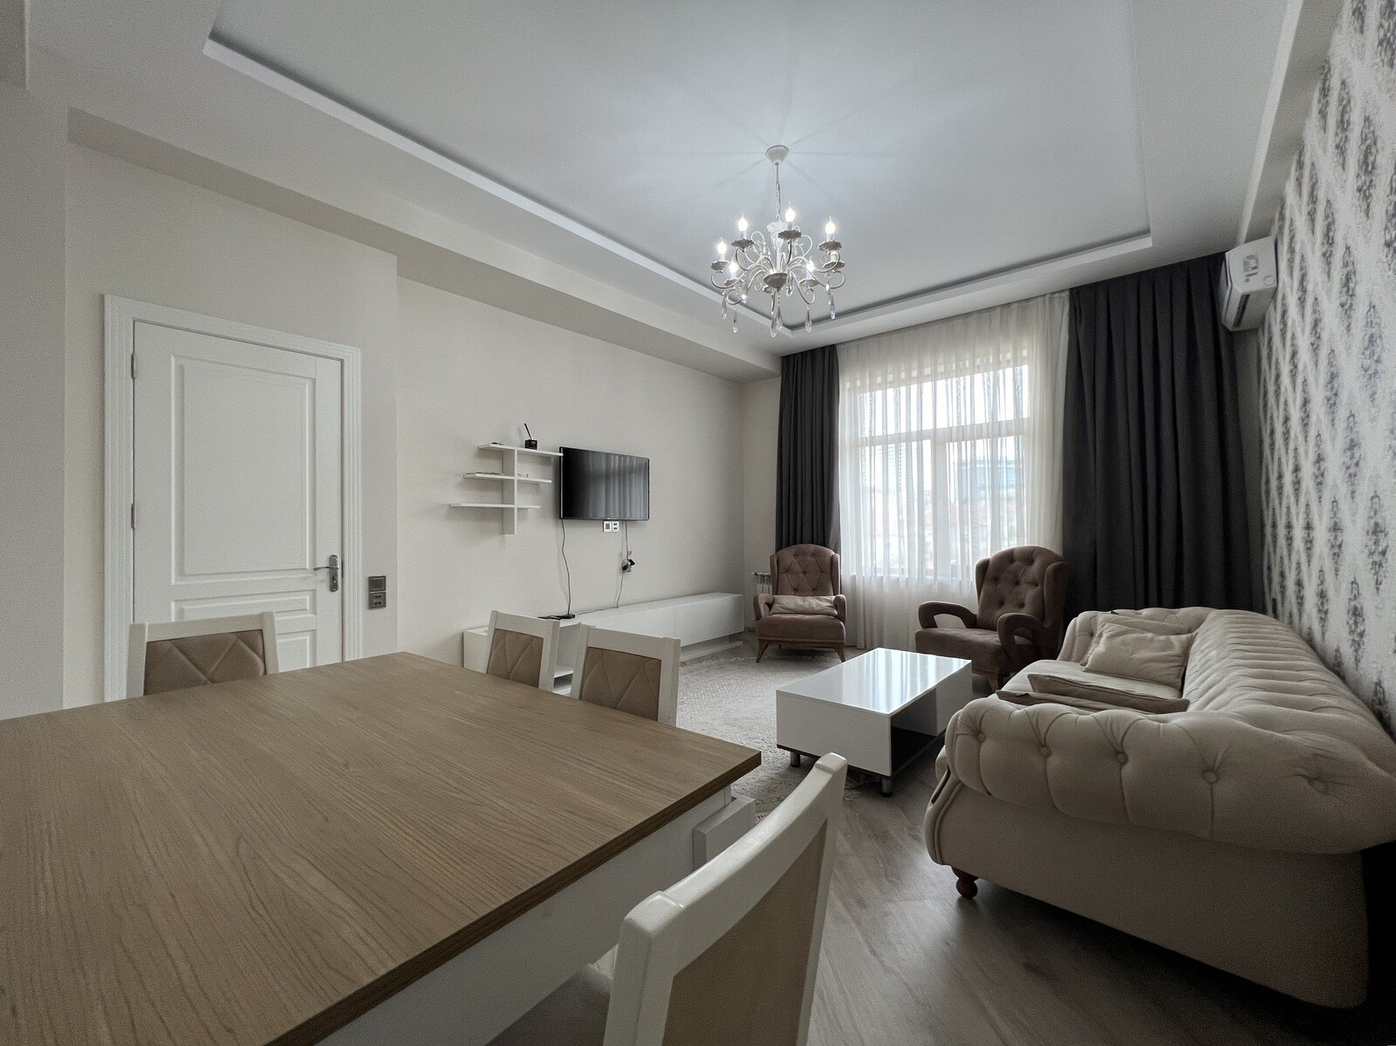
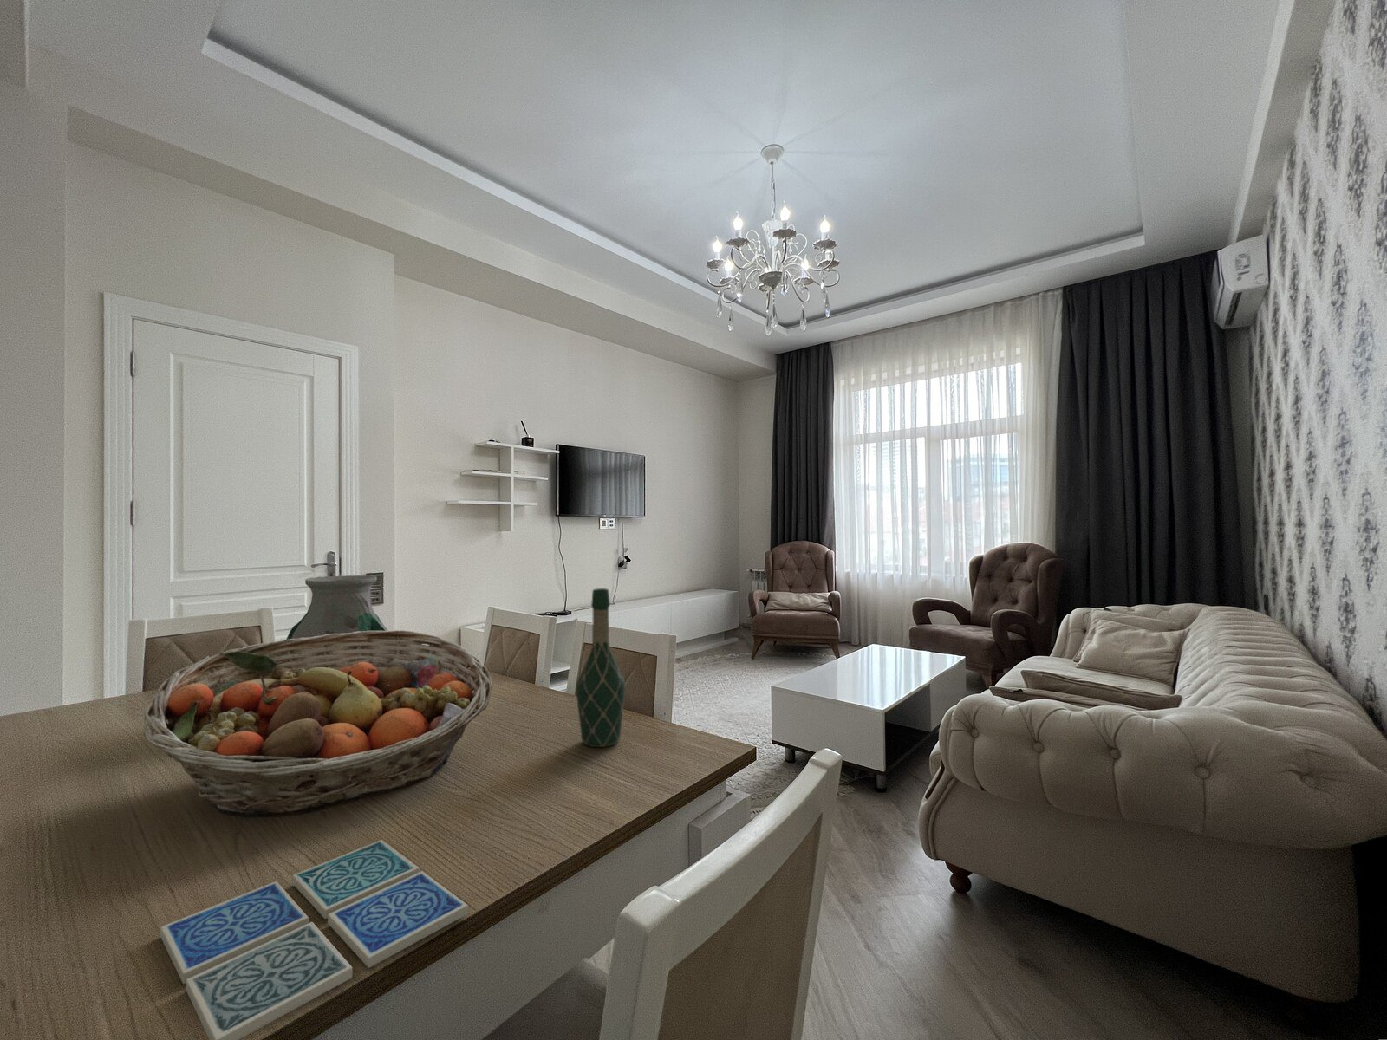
+ drink coaster [159,839,469,1040]
+ vase [286,575,389,655]
+ wine bottle [576,588,626,748]
+ fruit basket [143,629,494,817]
